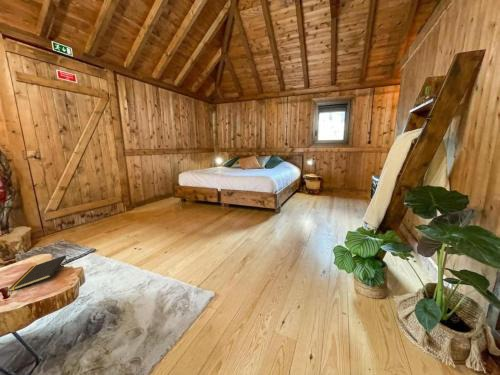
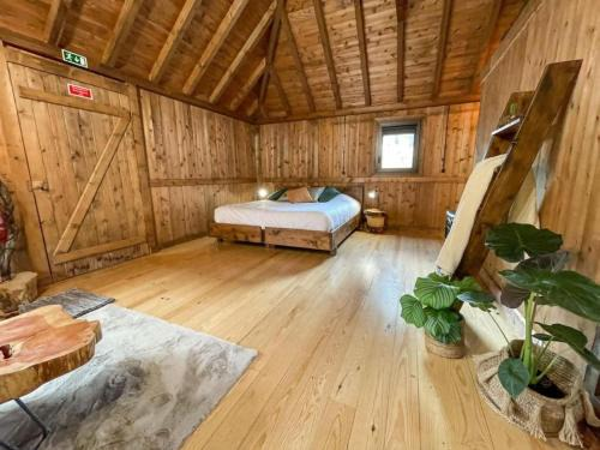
- notepad [7,254,68,292]
